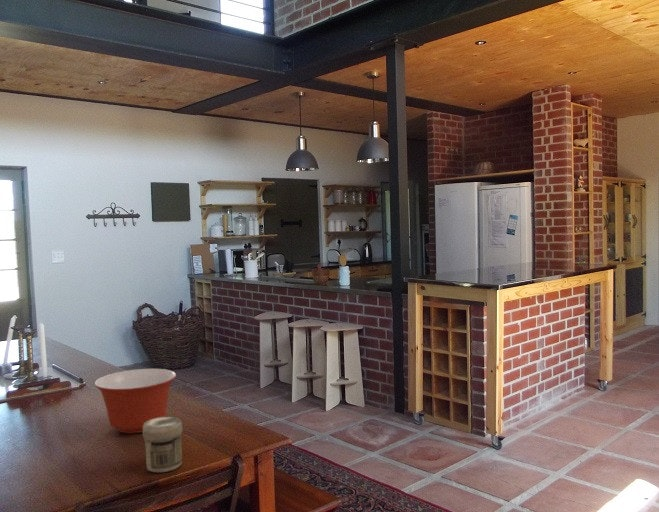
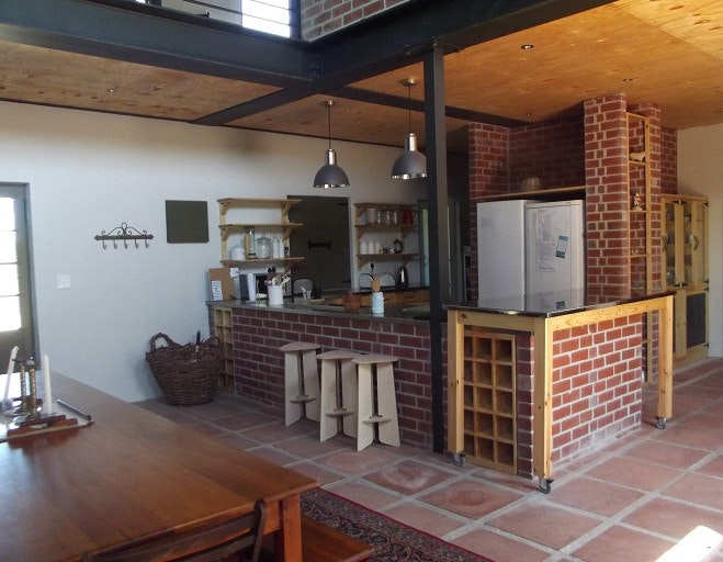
- mixing bowl [94,368,177,434]
- jar [142,416,184,473]
